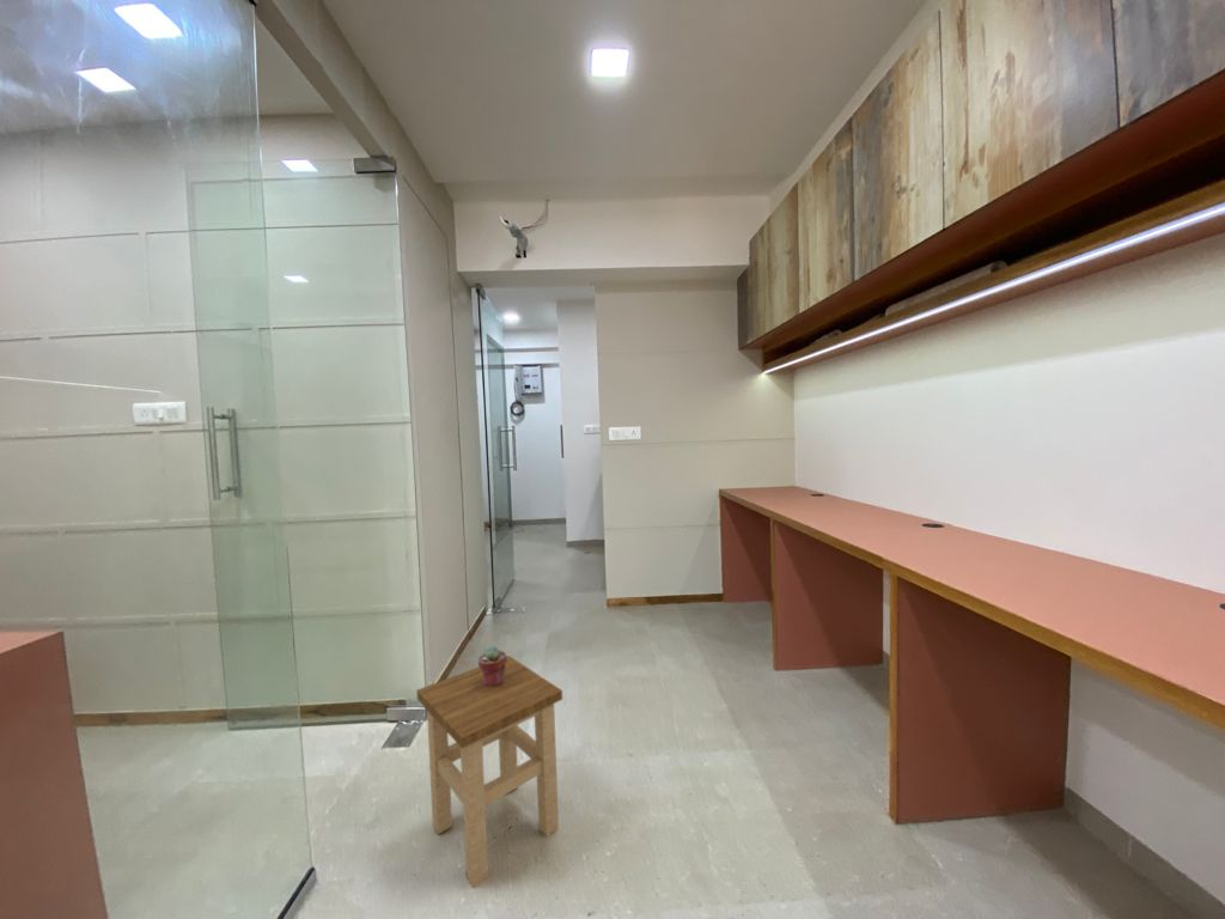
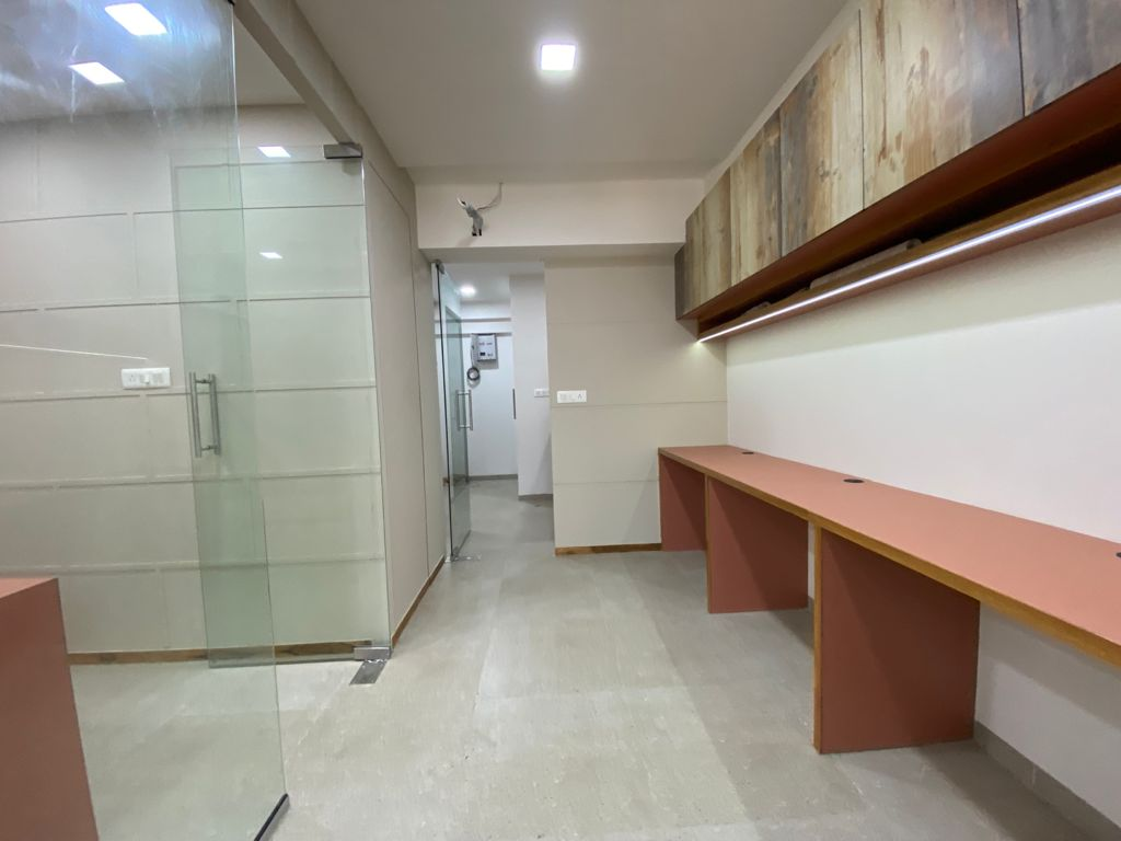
- stool [415,655,563,889]
- potted succulent [477,645,507,687]
